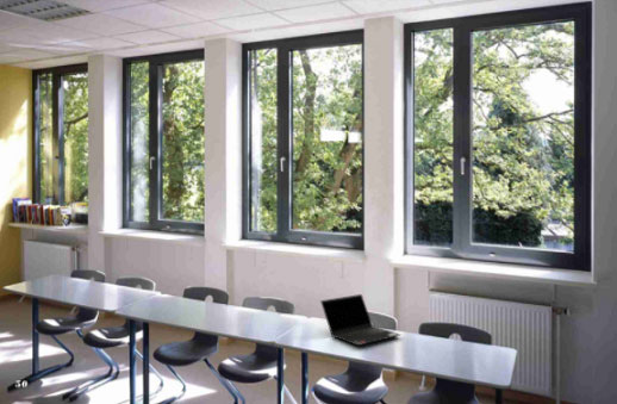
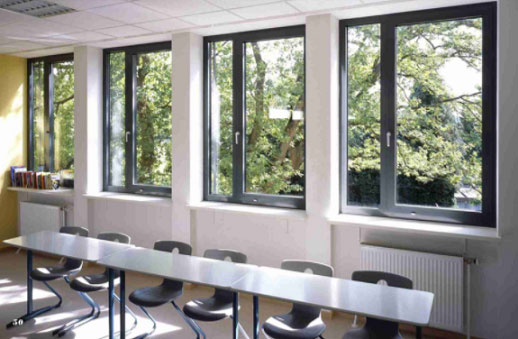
- laptop computer [319,293,401,347]
